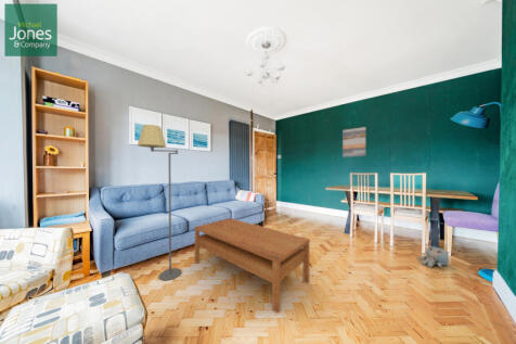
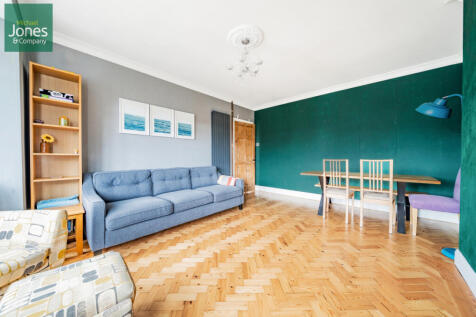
- wall art [341,126,366,158]
- plush toy [418,245,451,269]
- coffee table [193,217,311,315]
- floor lamp [137,124,182,281]
